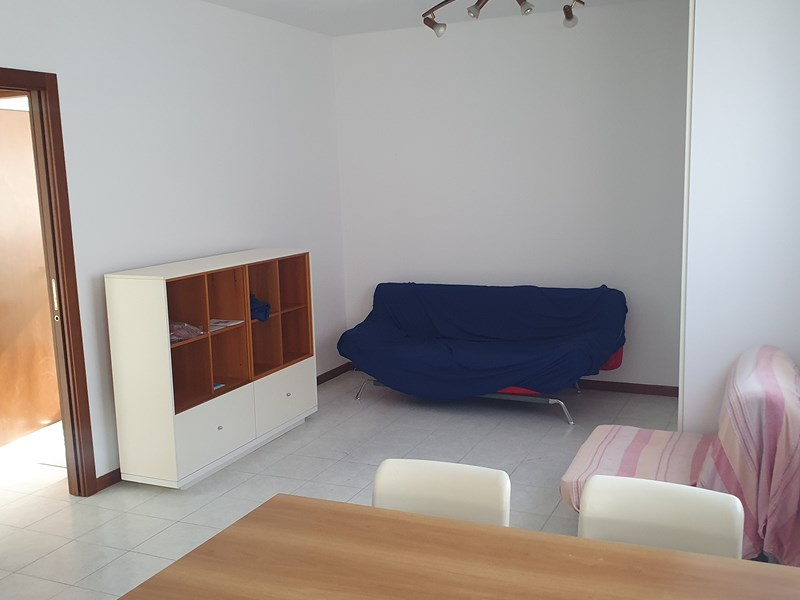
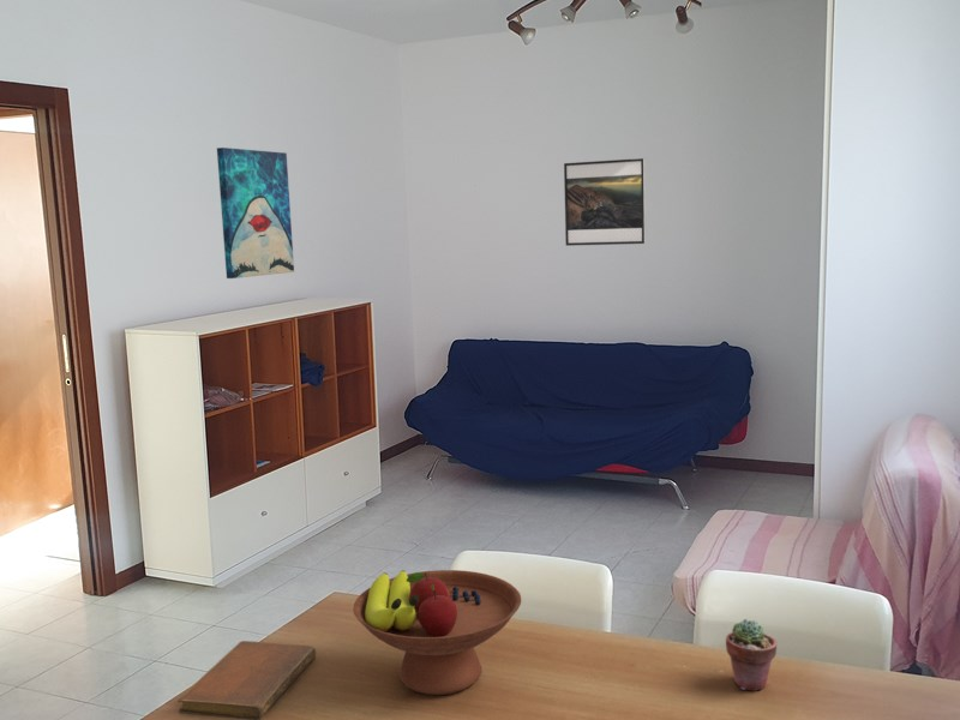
+ potted succulent [725,618,778,691]
+ wall art [216,146,295,280]
+ fruit bowl [352,569,522,696]
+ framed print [563,157,647,247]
+ notebook [176,640,317,720]
